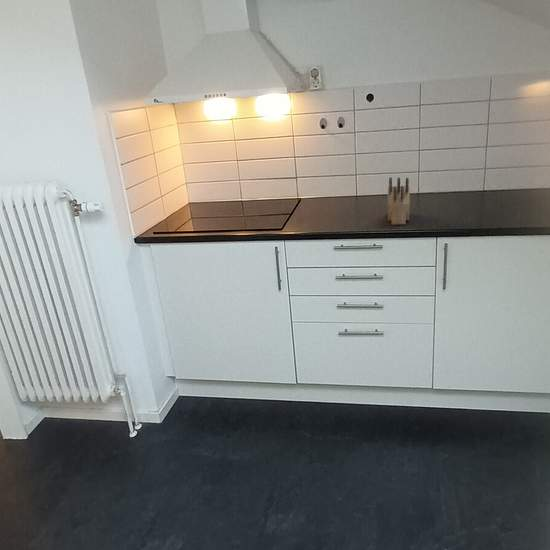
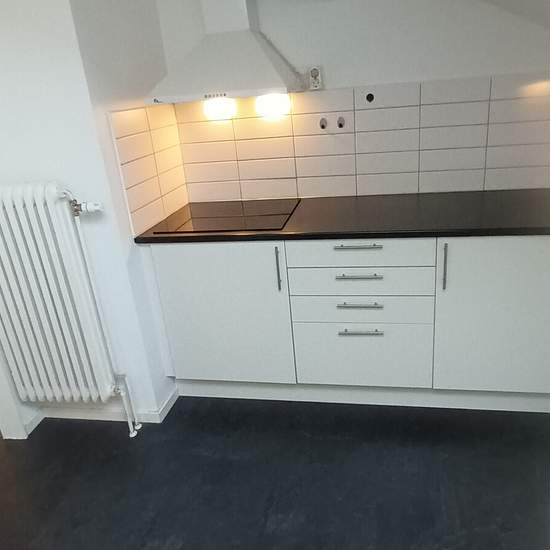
- knife block [387,176,411,226]
